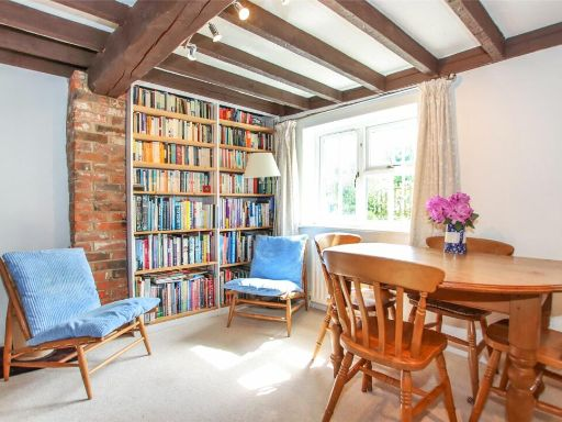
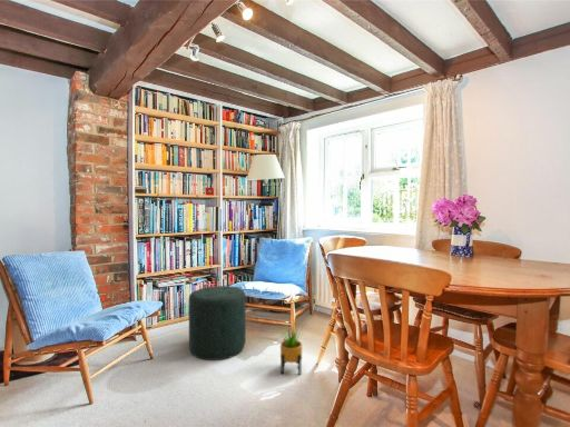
+ ottoman [188,285,247,361]
+ potted plant [278,321,304,376]
